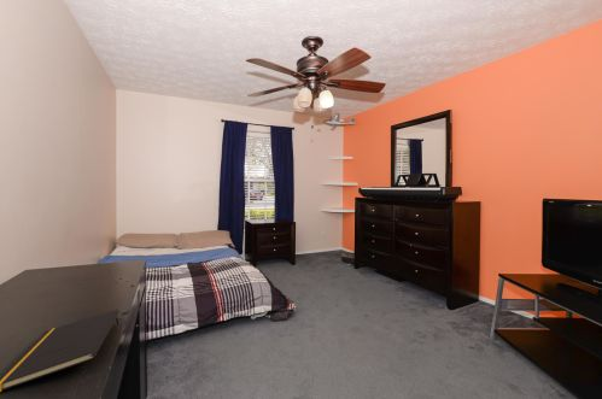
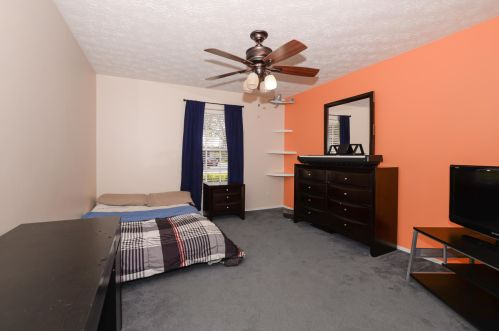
- notepad [0,309,121,393]
